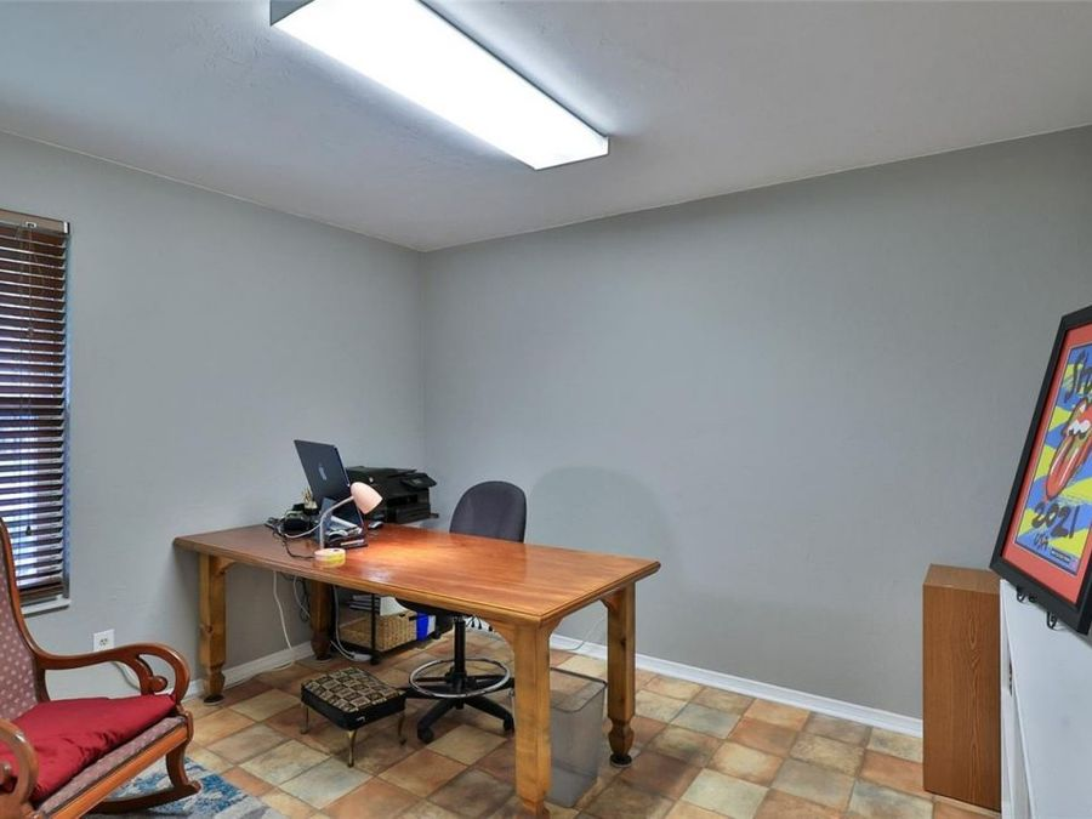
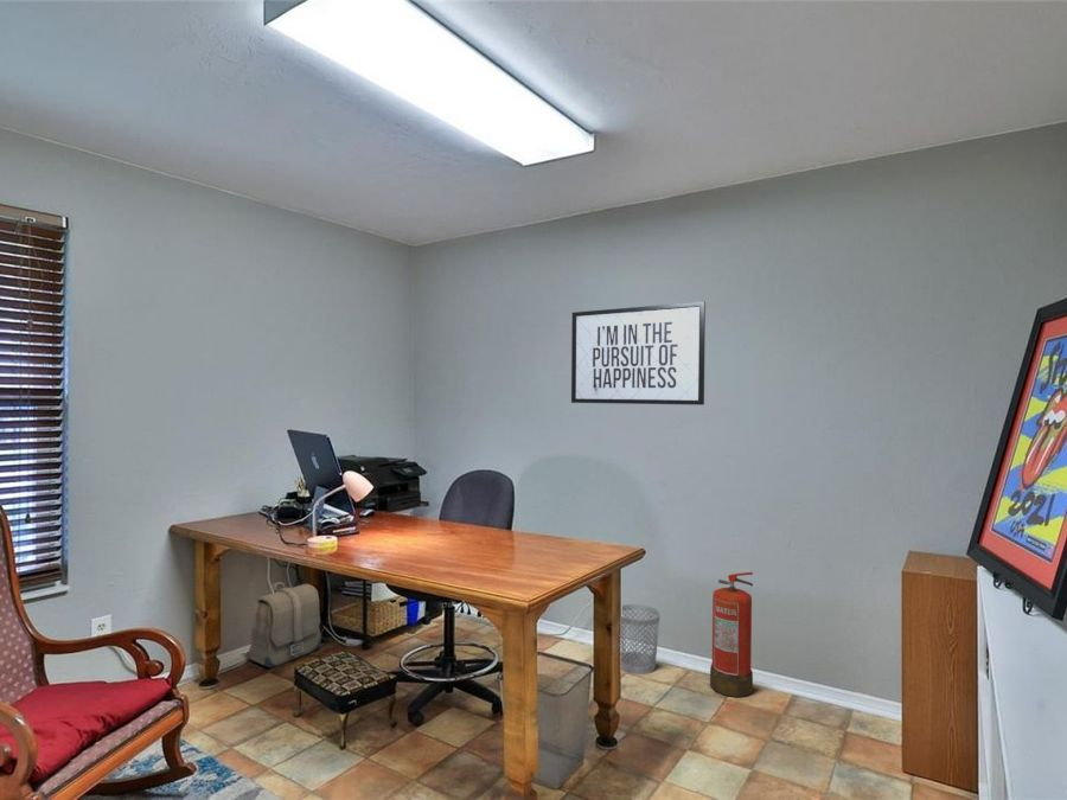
+ wastebasket [620,603,662,676]
+ fire extinguisher [709,571,754,698]
+ mirror [570,301,707,407]
+ backpack [248,581,322,668]
